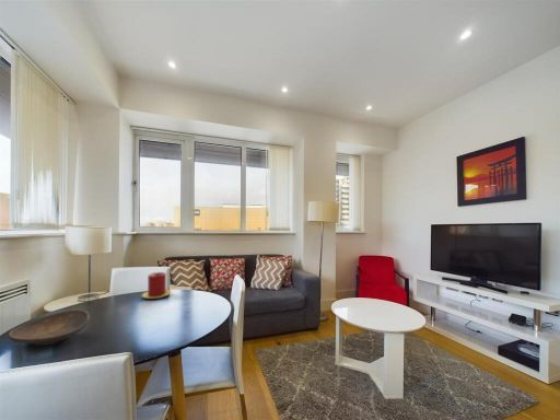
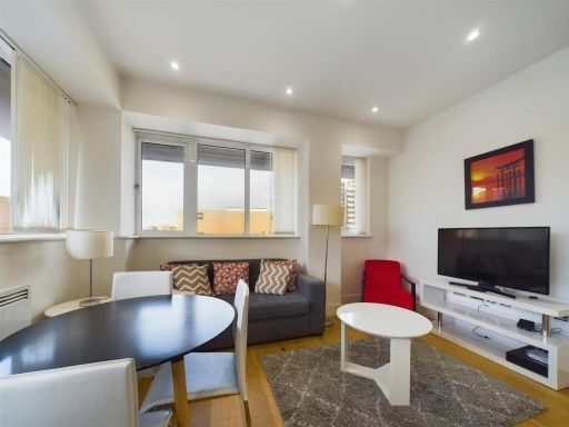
- decorative bowl [8,308,91,347]
- candle [141,271,173,300]
